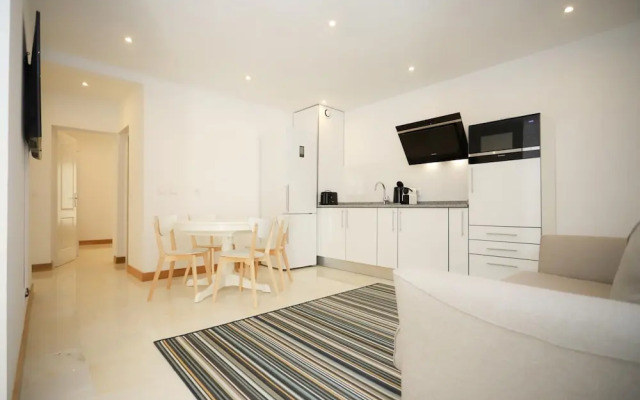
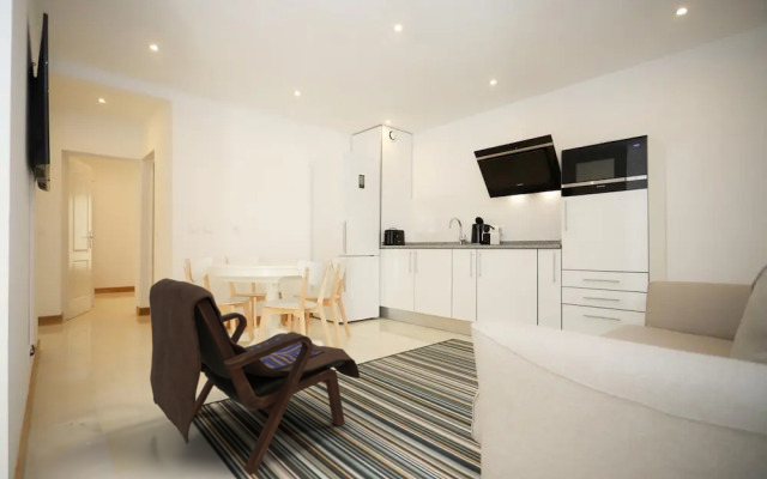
+ armchair [147,277,361,477]
